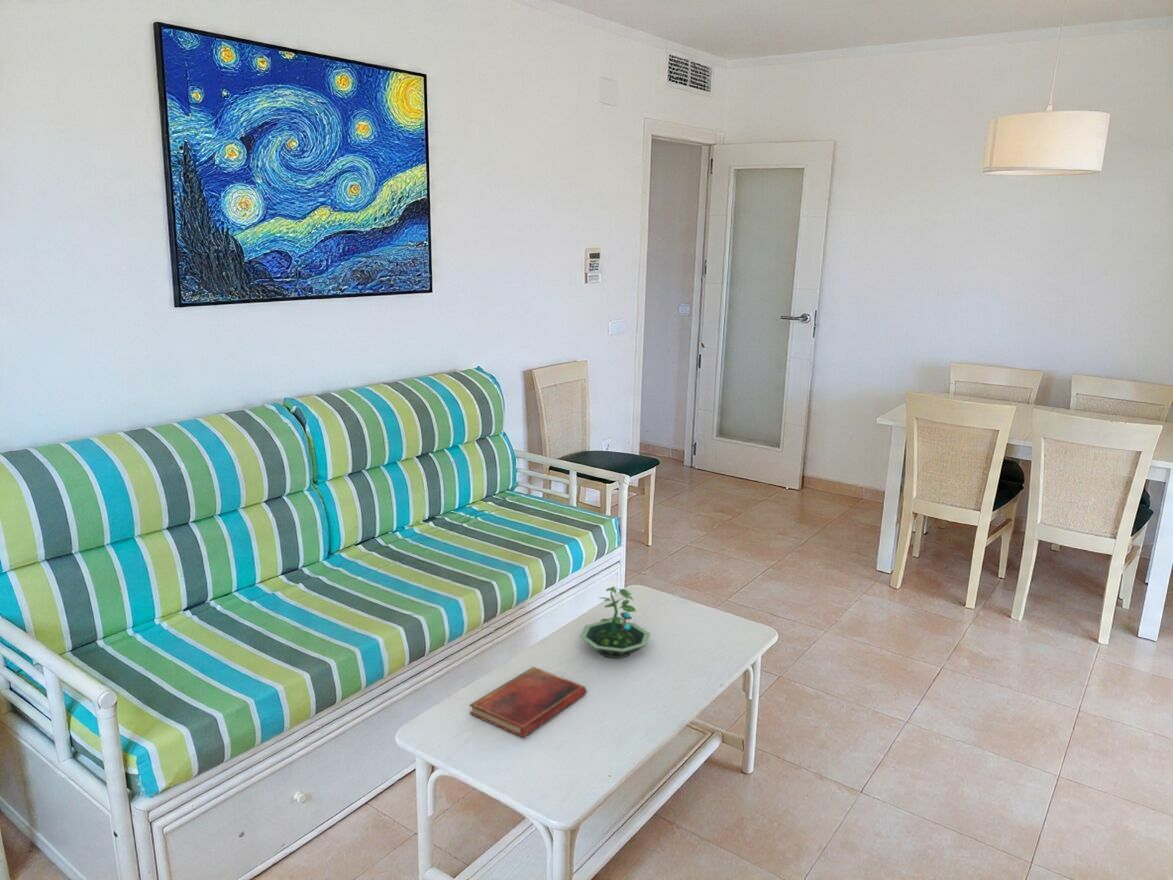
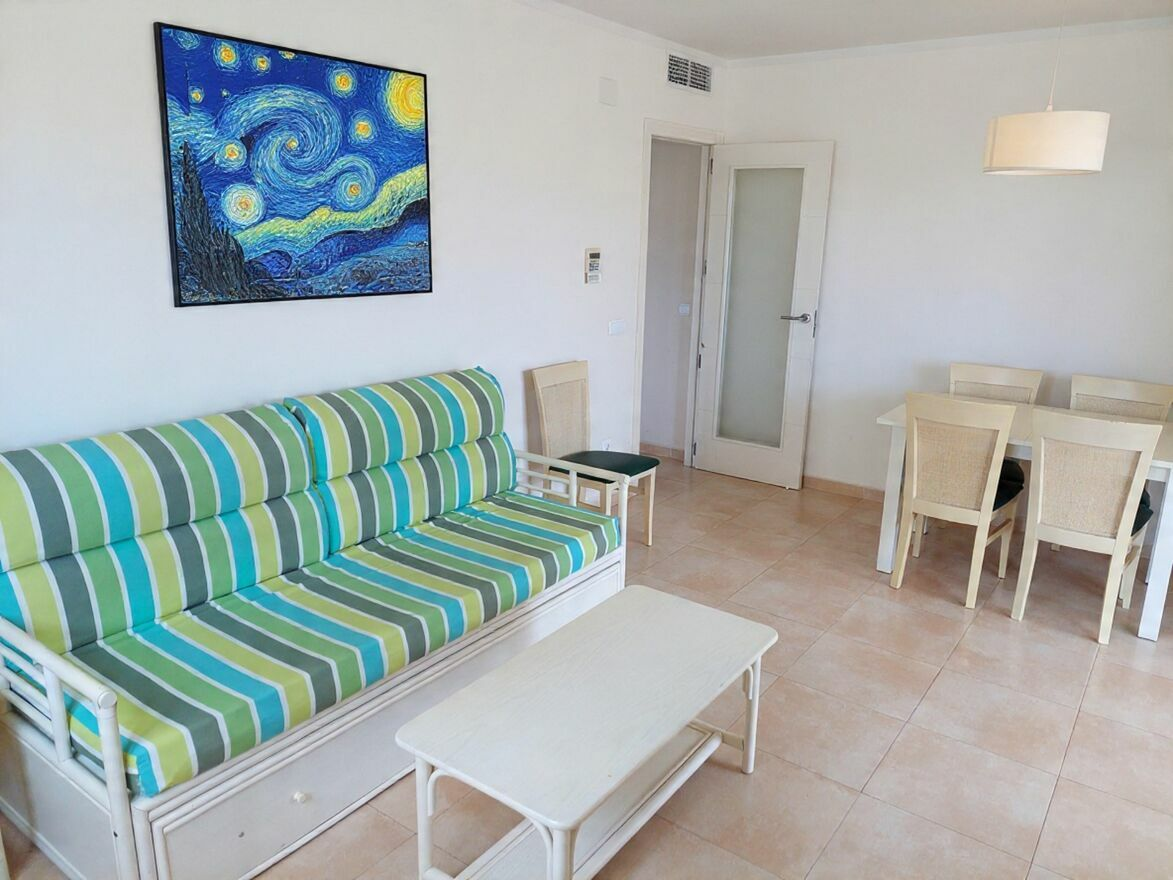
- terrarium [579,585,651,660]
- diary [468,666,588,739]
